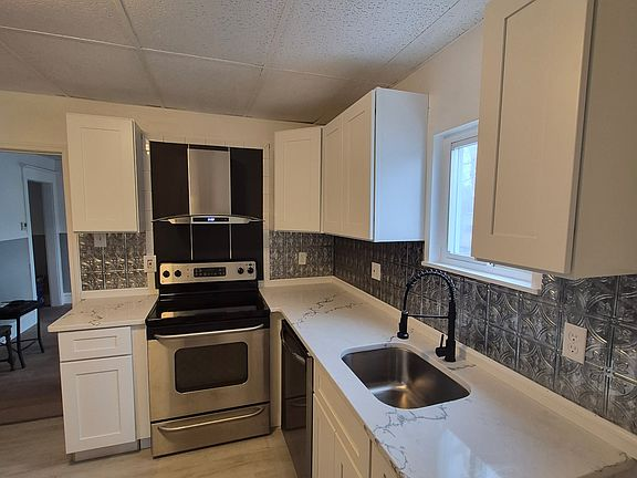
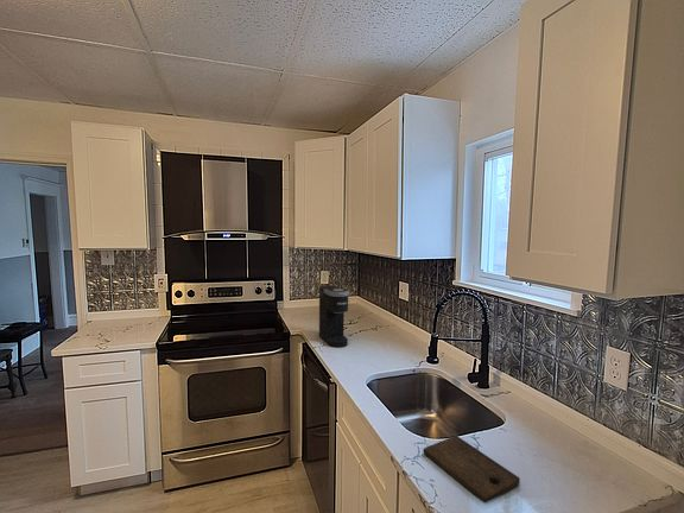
+ coffee maker [318,285,350,349]
+ cutting board [423,435,521,504]
